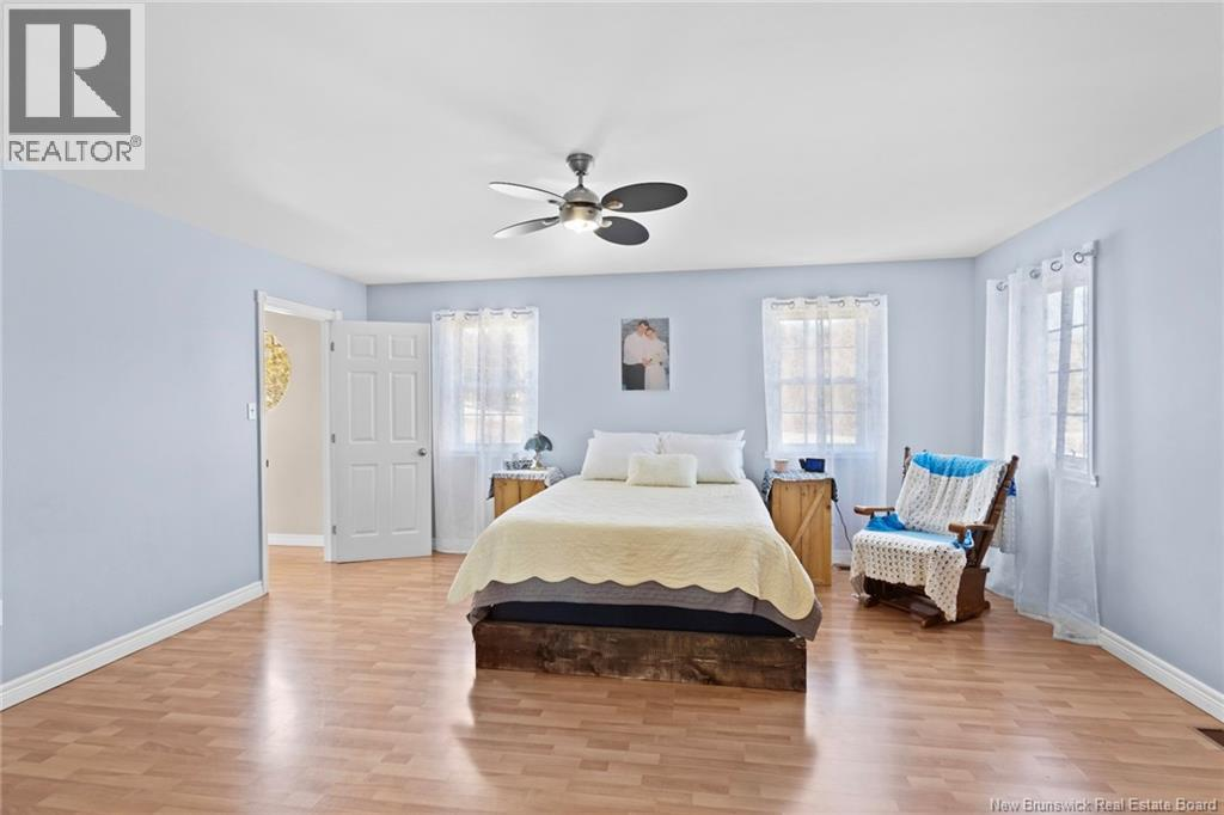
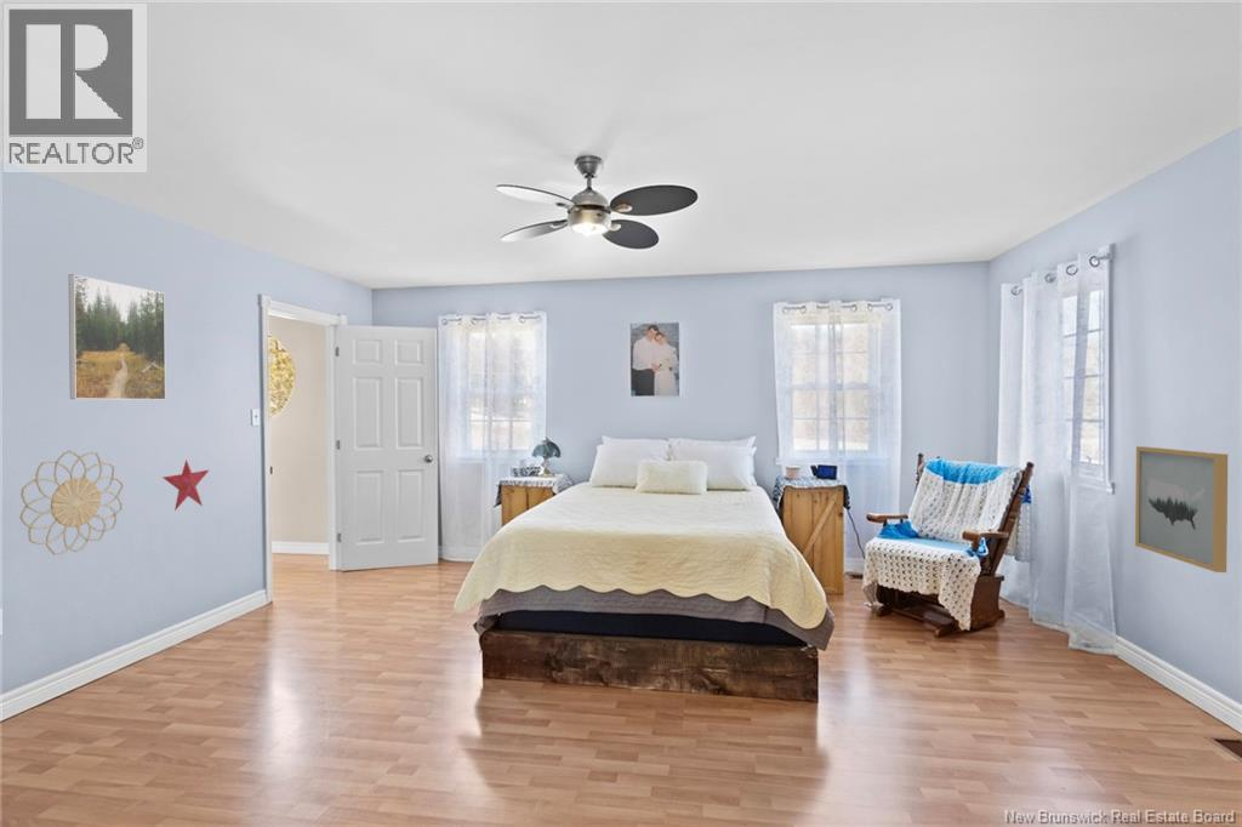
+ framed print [68,273,167,401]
+ decorative wall piece [18,450,125,557]
+ decorative star [163,458,211,512]
+ wall art [1134,445,1229,574]
